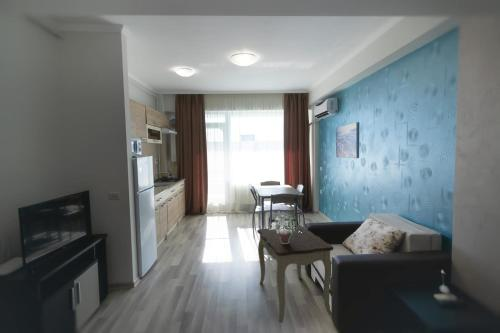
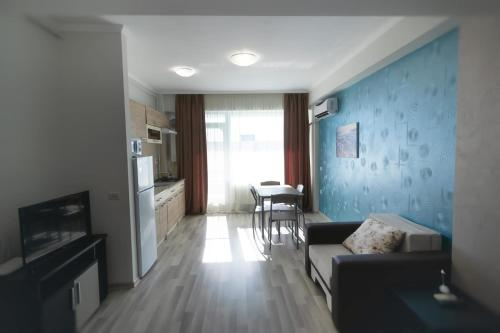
- side table [256,225,334,324]
- potted plant [269,208,302,244]
